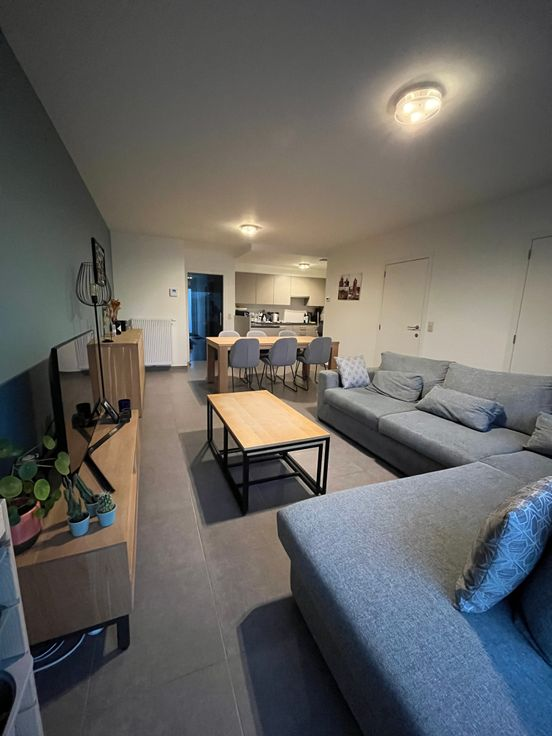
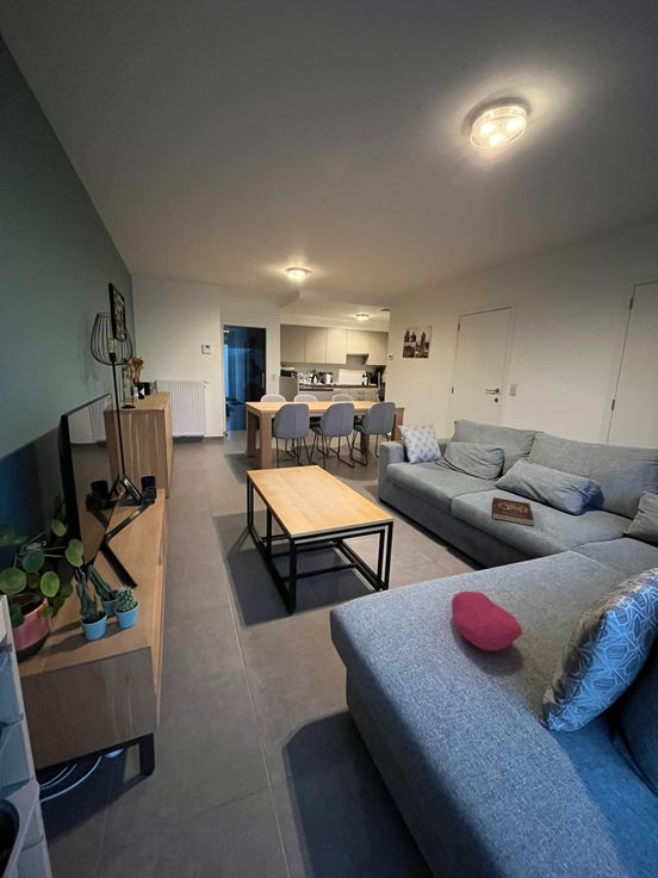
+ cushion [451,591,523,651]
+ book [490,496,535,527]
